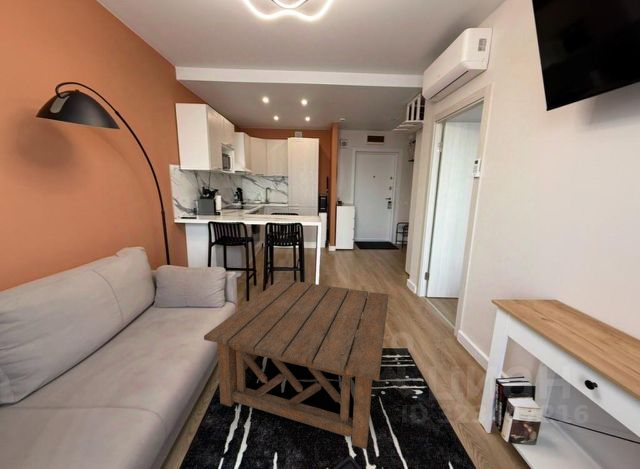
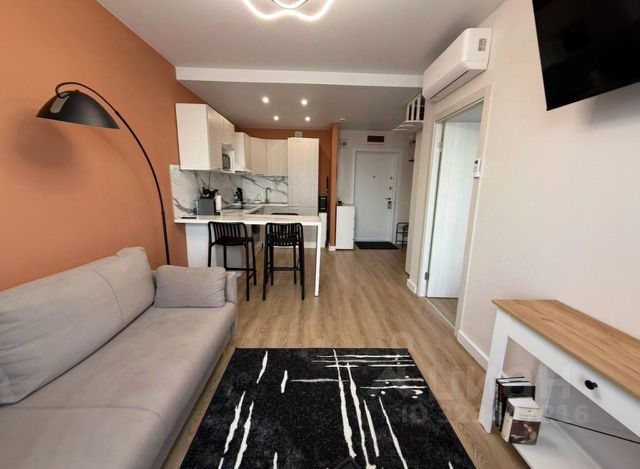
- coffee table [203,278,389,450]
